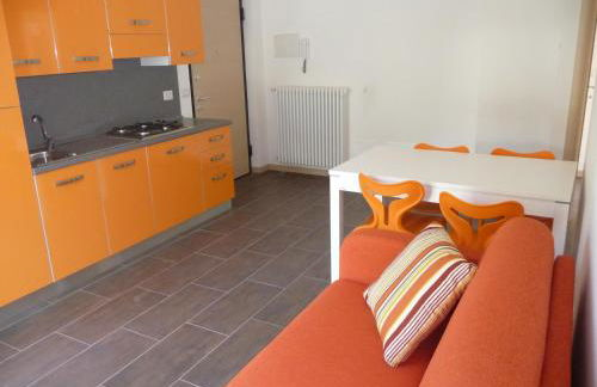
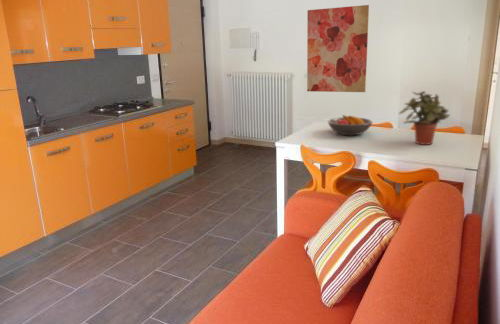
+ fruit bowl [326,114,374,136]
+ wall art [306,4,370,93]
+ potted plant [398,90,451,146]
